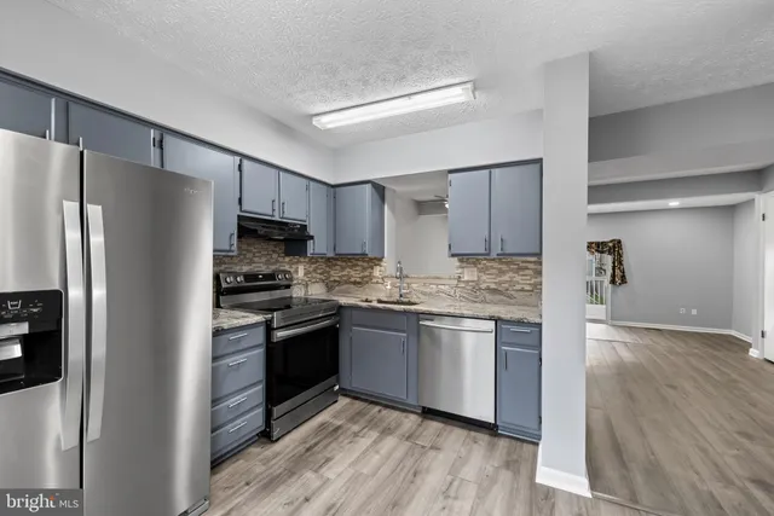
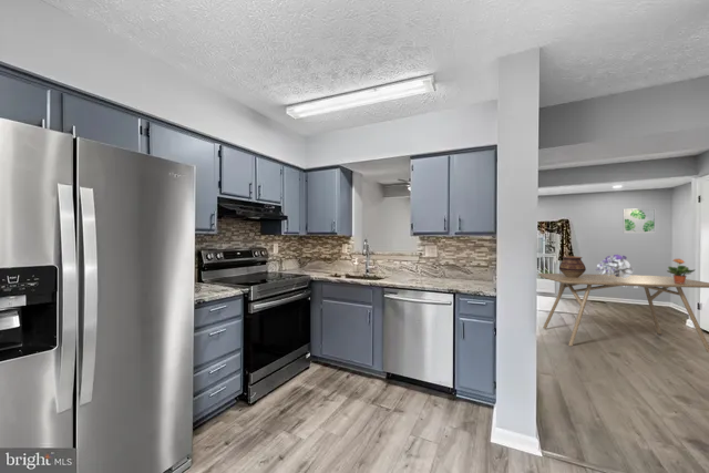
+ wall art [621,207,657,234]
+ bouquet [595,254,636,278]
+ ceramic pot [558,255,587,277]
+ potted plant [666,258,697,284]
+ dining table [537,273,709,353]
